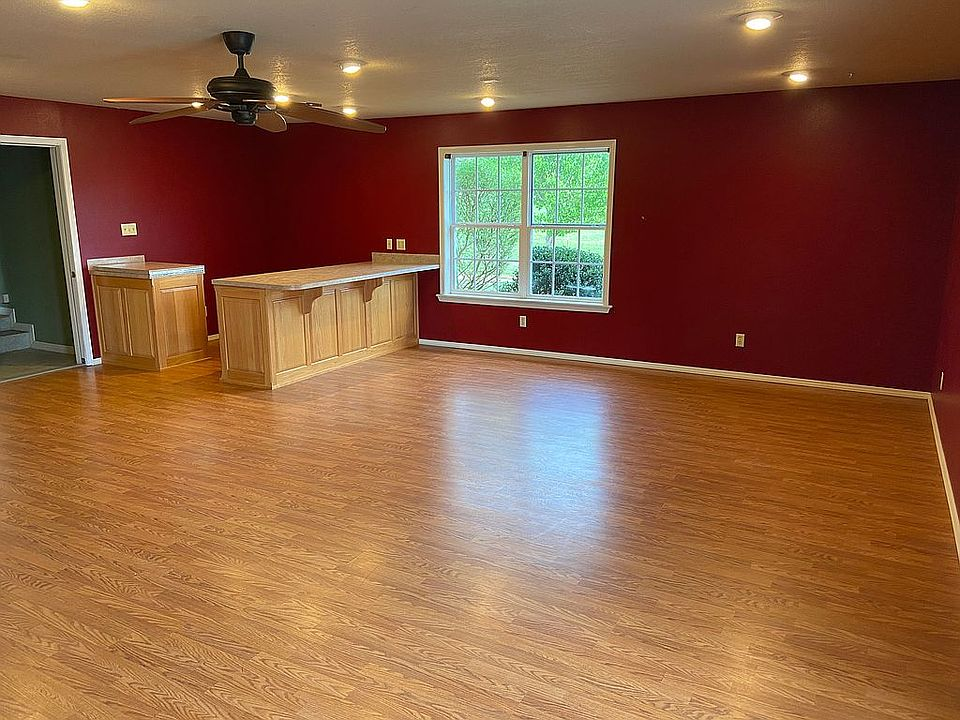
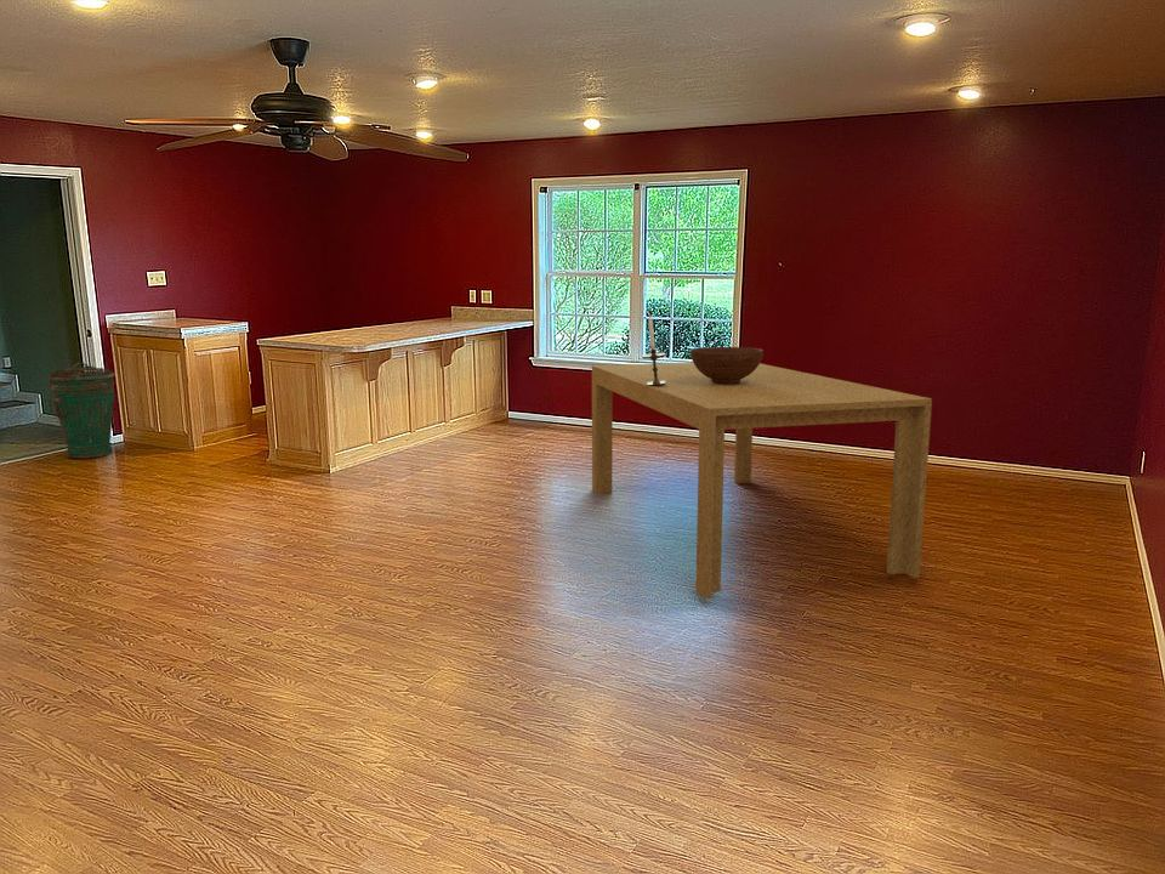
+ trash can [45,362,119,460]
+ fruit bowl [689,346,765,384]
+ dining table [591,362,933,601]
+ candlestick [641,311,666,386]
